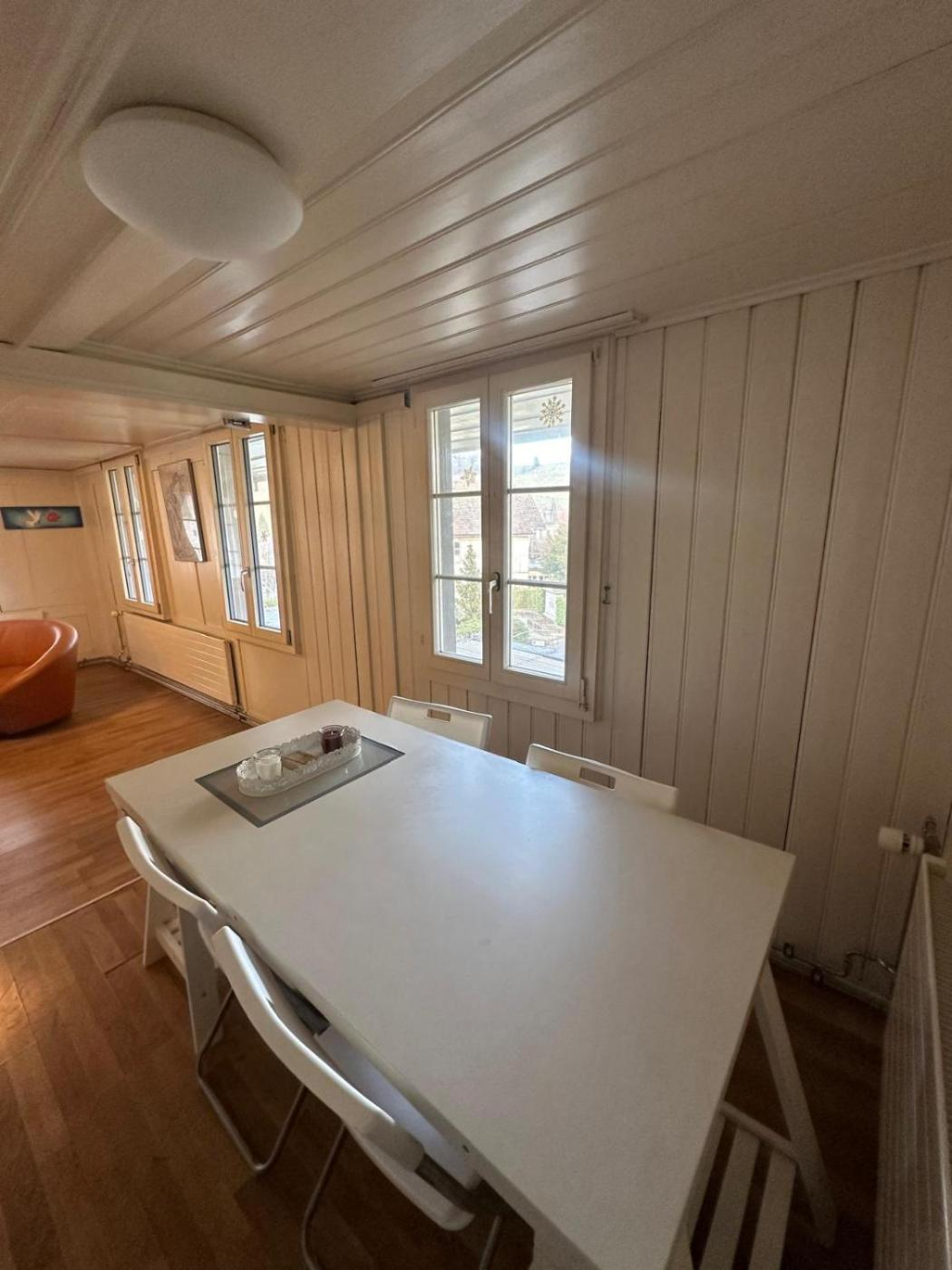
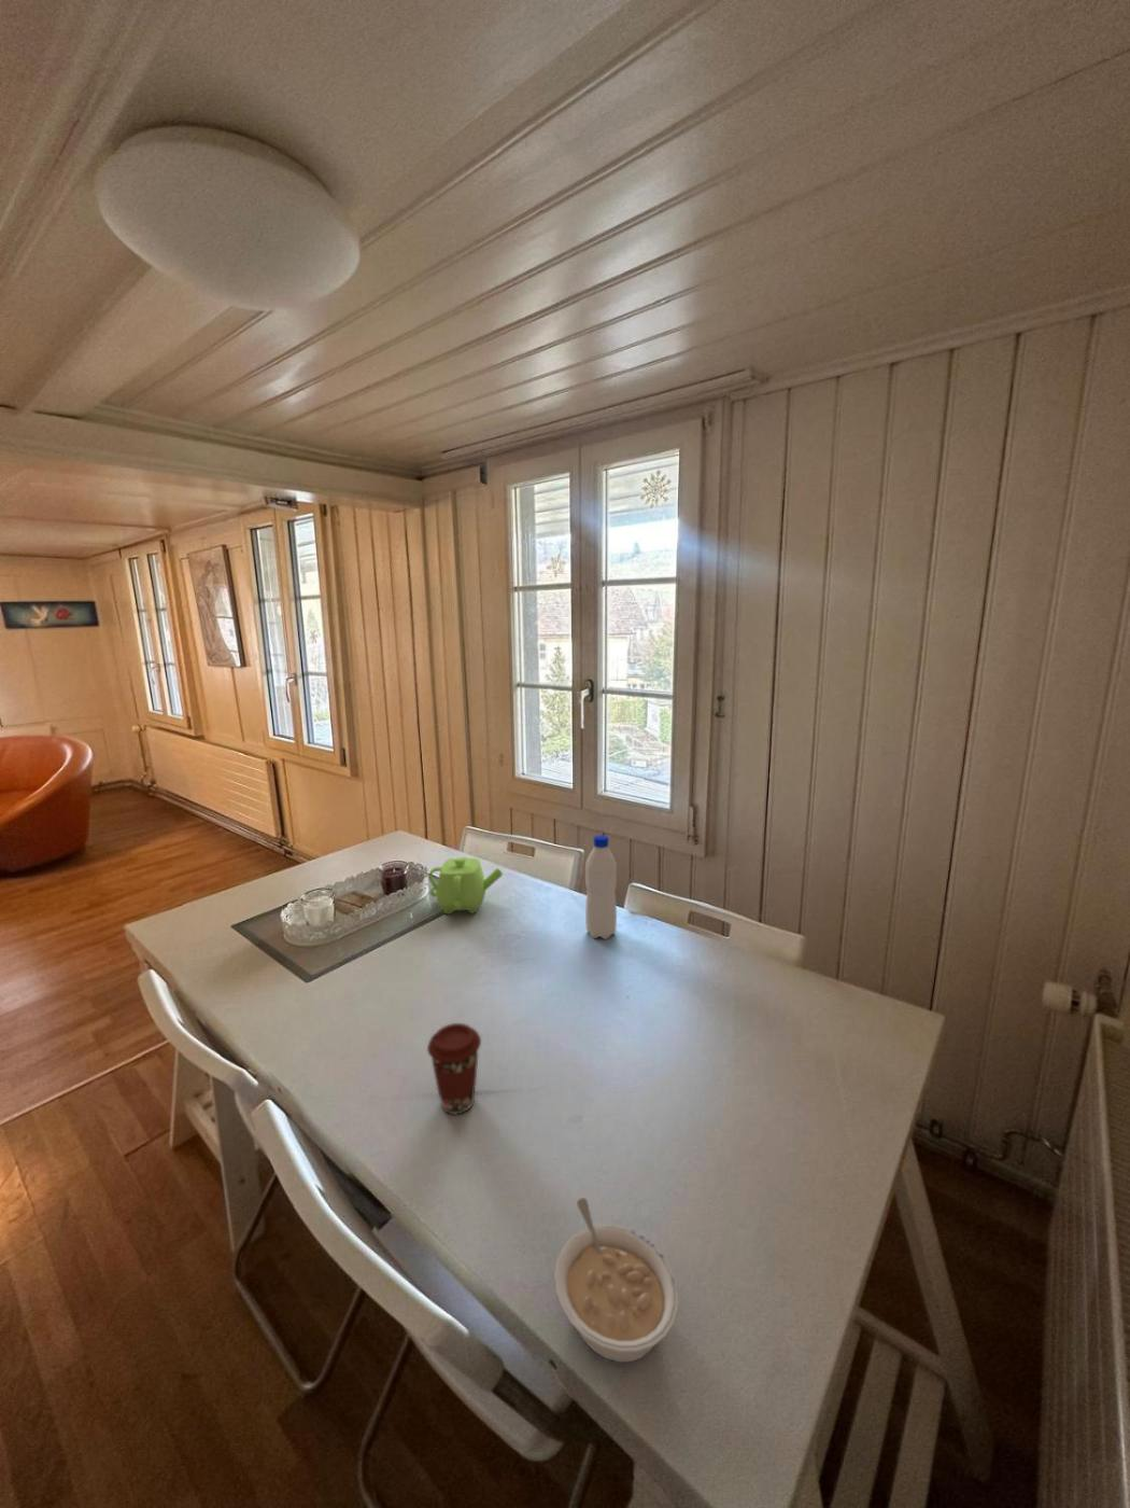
+ legume [553,1197,679,1363]
+ coffeepot [427,856,503,914]
+ water bottle [584,834,617,940]
+ coffee cup [426,1022,482,1116]
